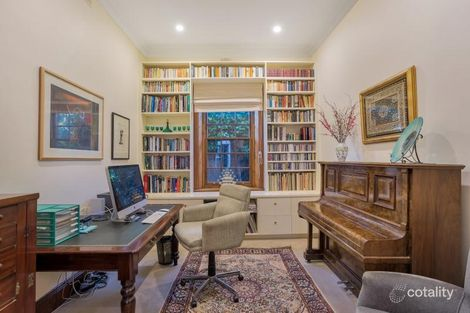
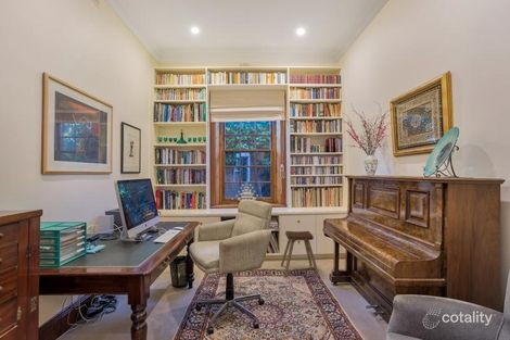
+ music stool [280,230,320,278]
